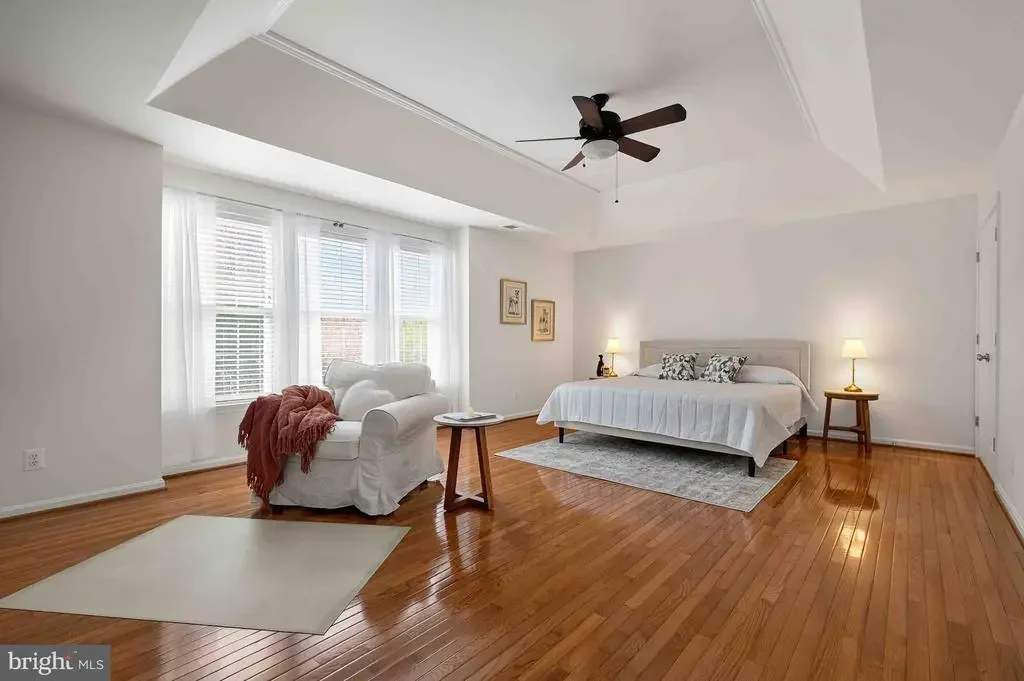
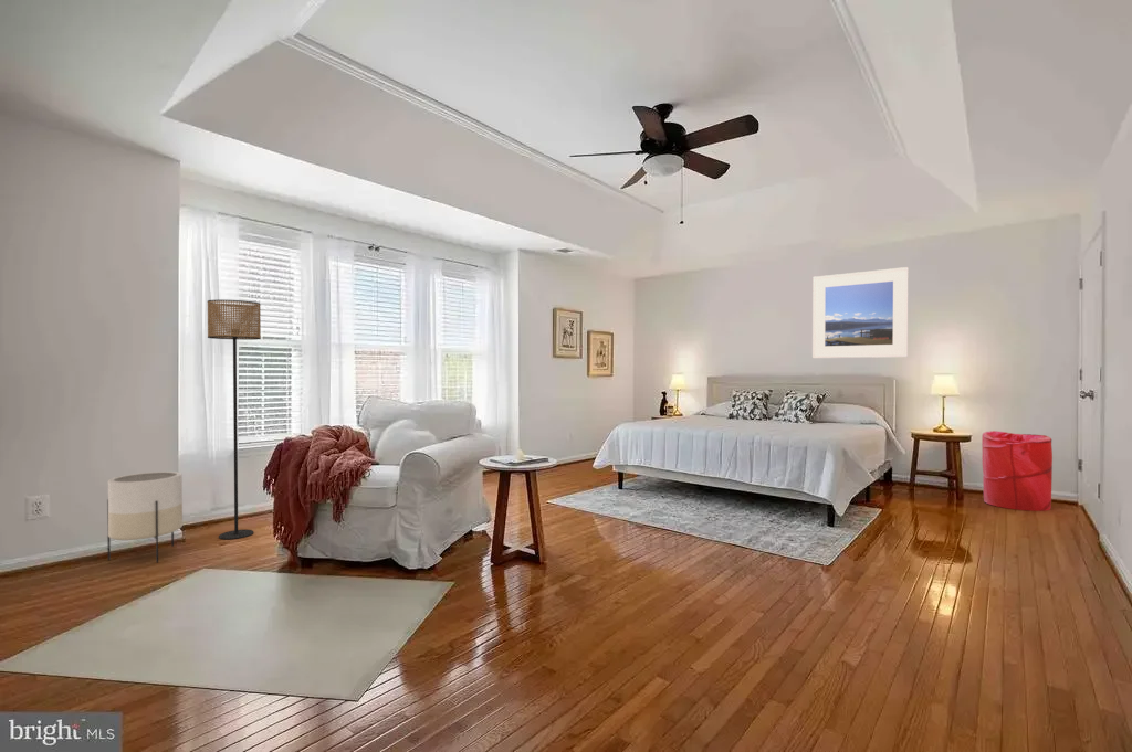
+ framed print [811,266,909,359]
+ floor lamp [206,298,262,541]
+ planter [106,470,184,563]
+ laundry hamper [981,430,1054,512]
